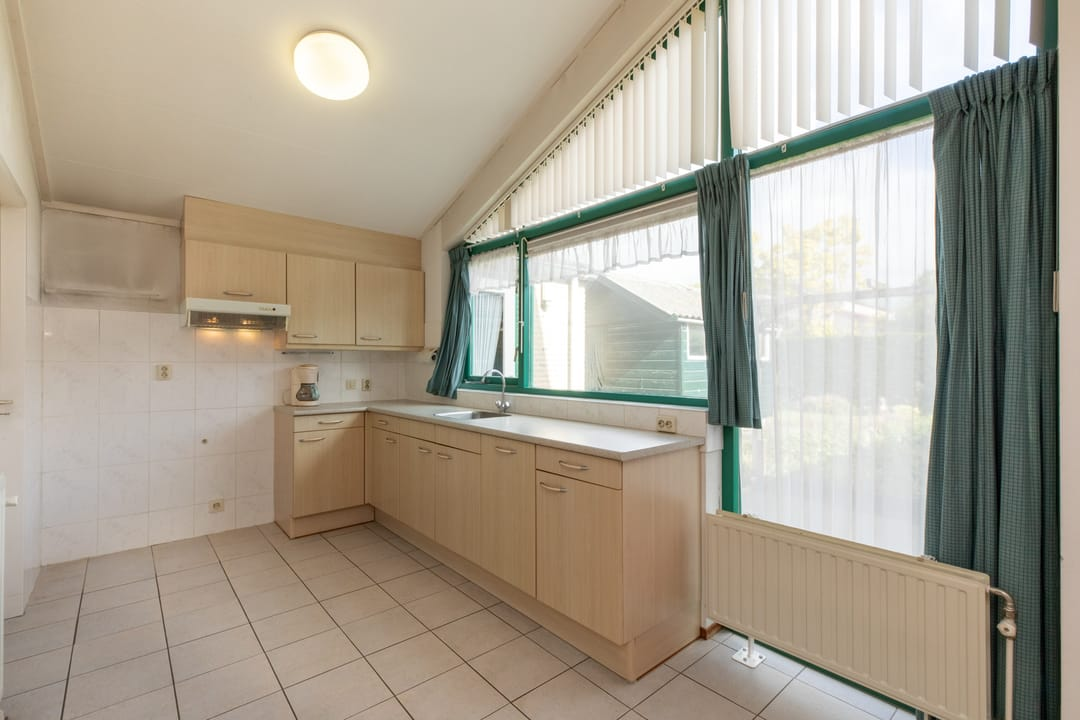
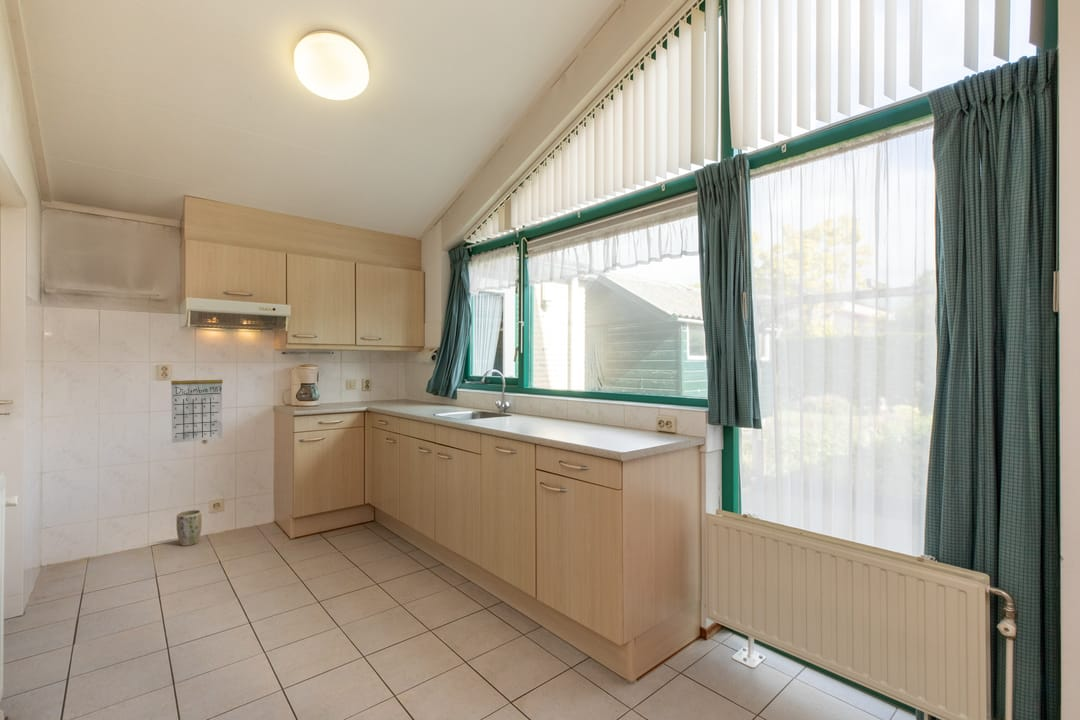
+ plant pot [176,509,203,547]
+ calendar [170,365,224,444]
